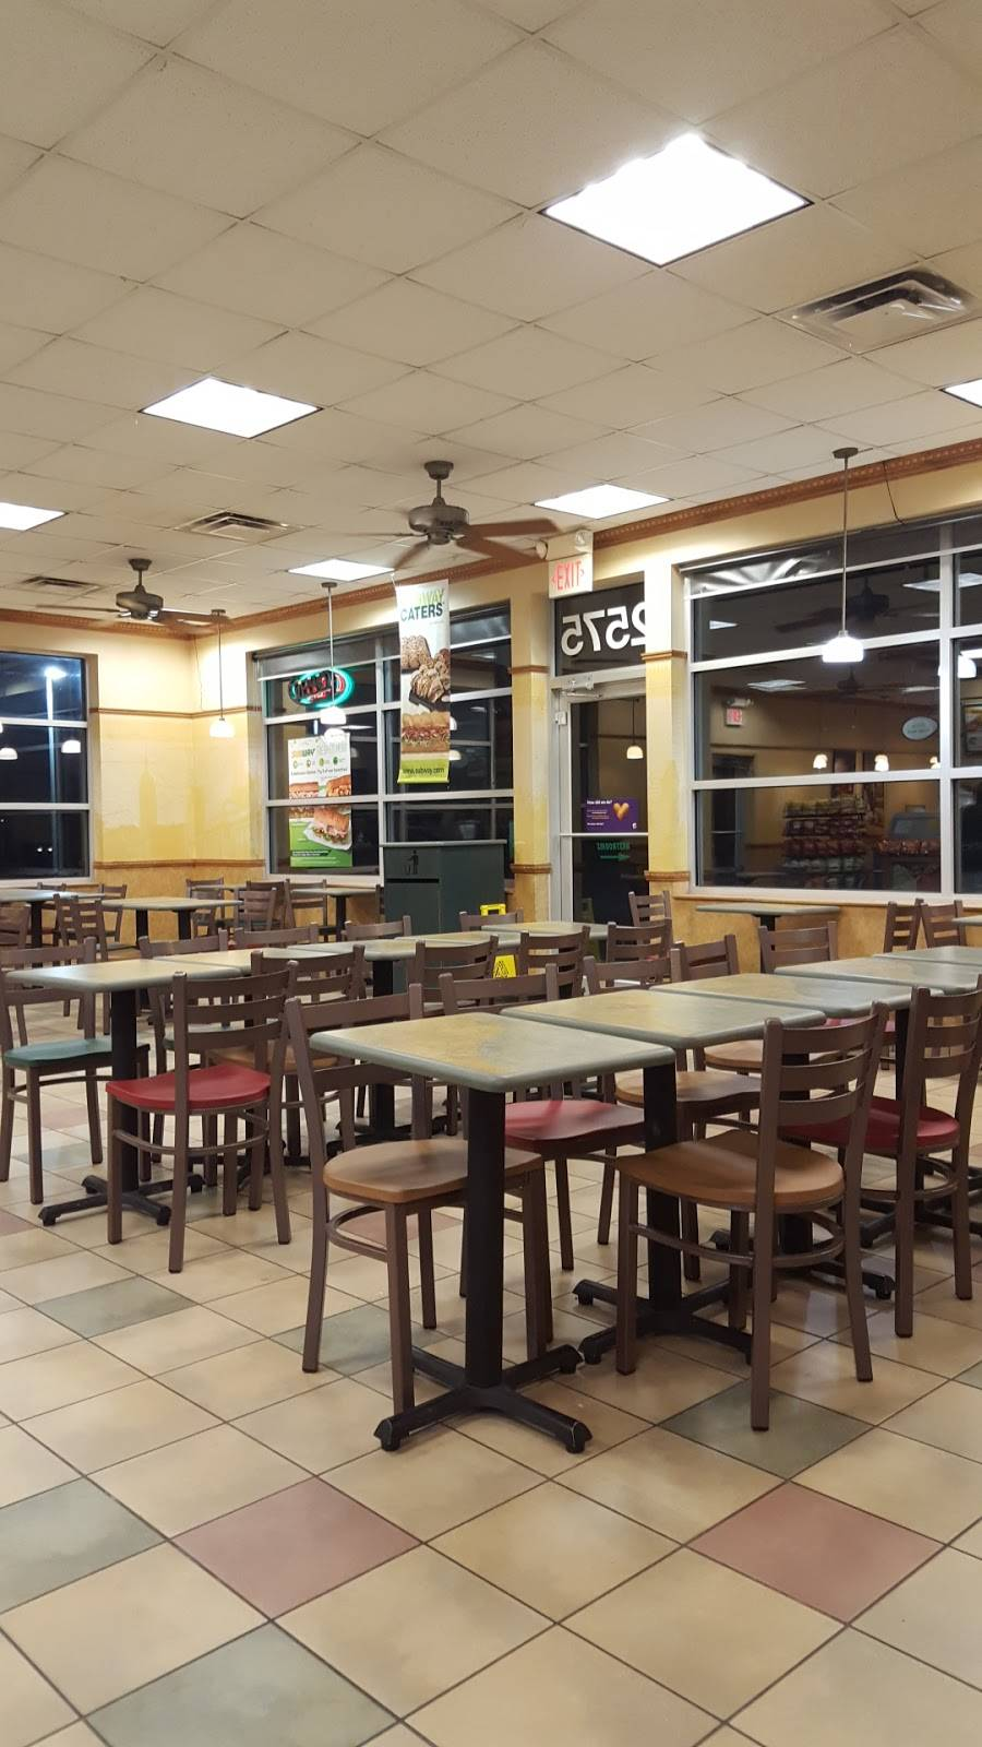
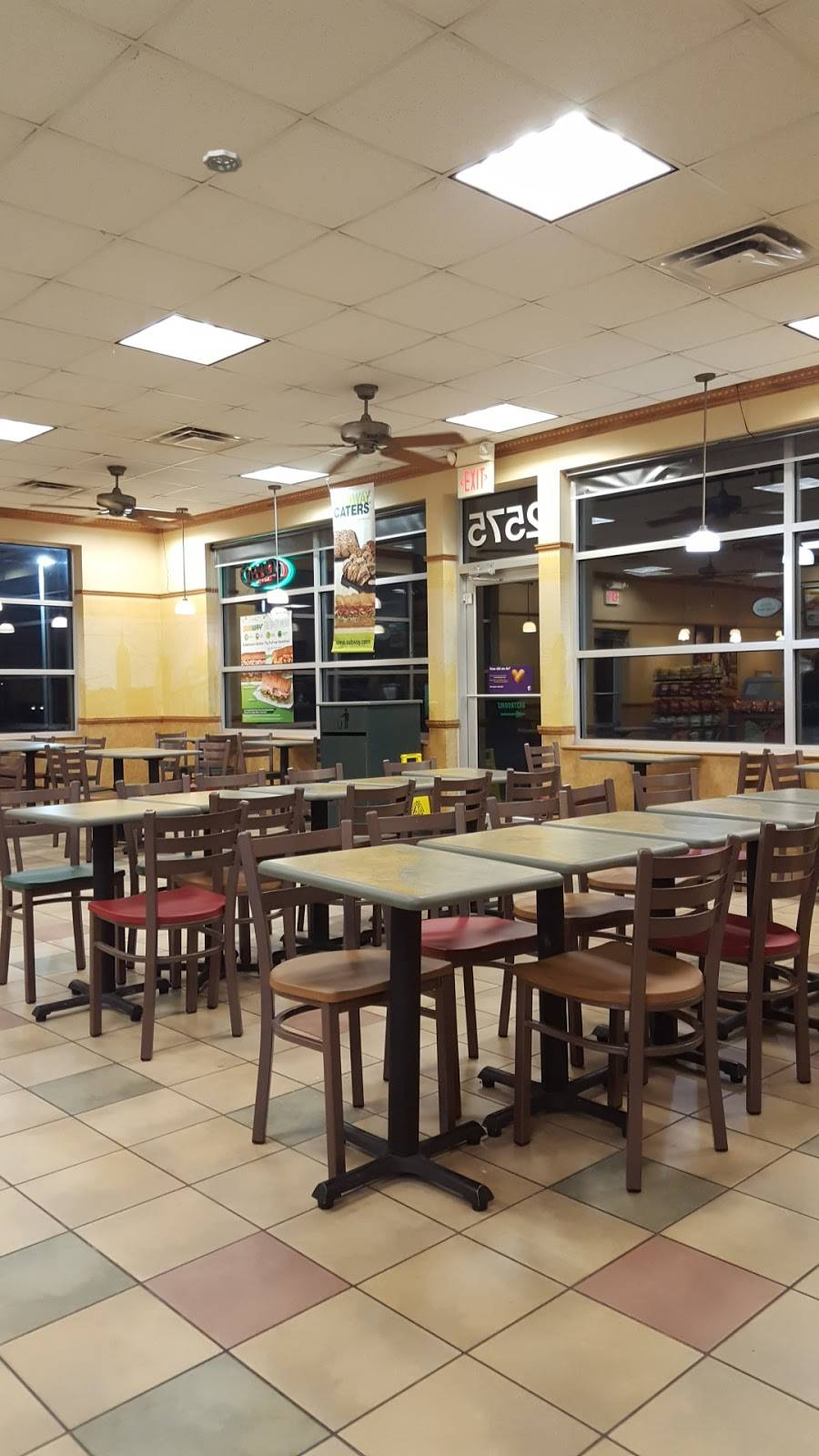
+ smoke detector [202,148,243,175]
